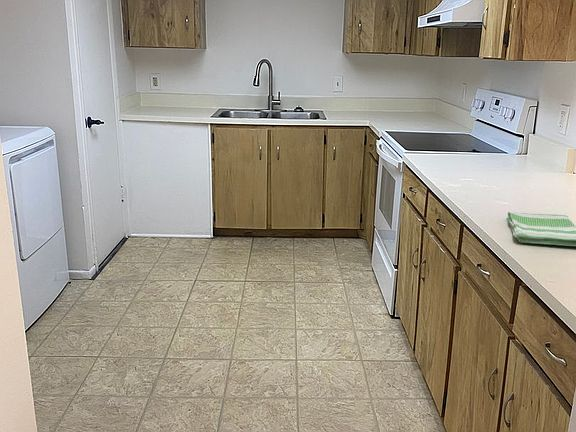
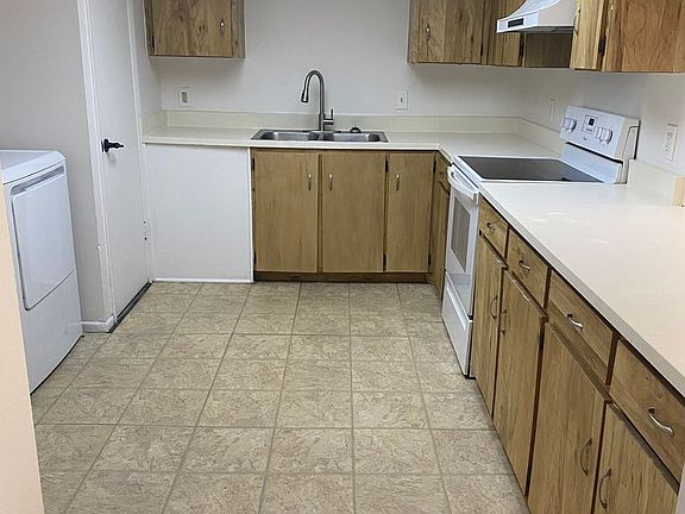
- dish towel [506,211,576,247]
